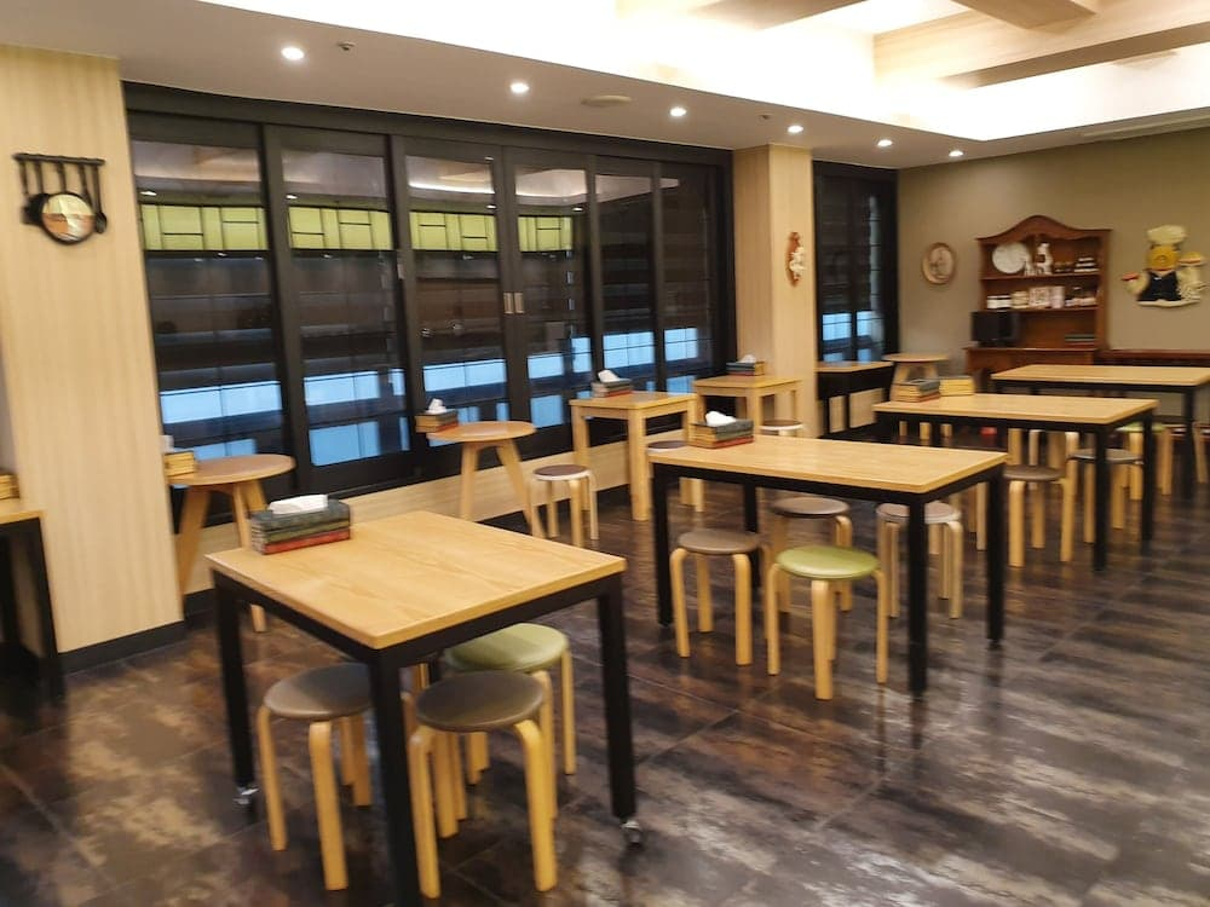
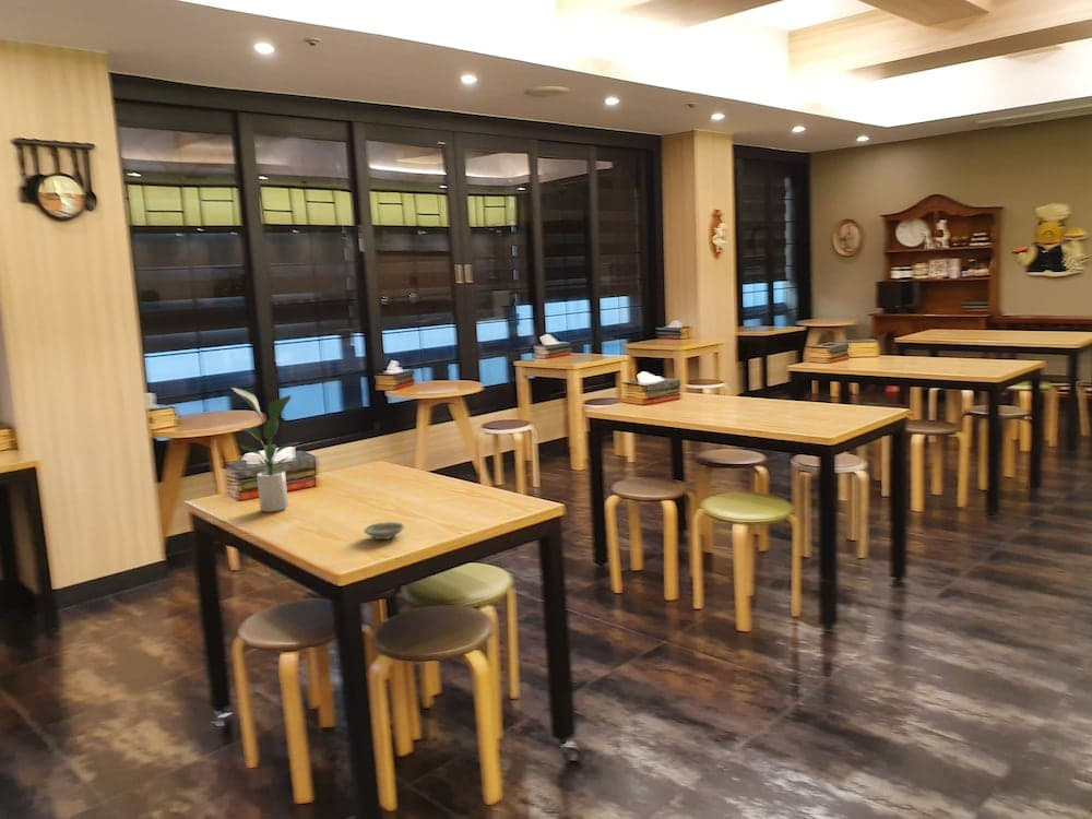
+ potted plant [230,387,301,513]
+ saucer [363,521,405,541]
